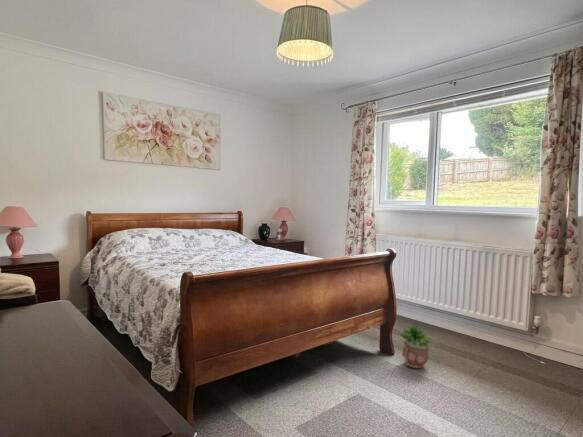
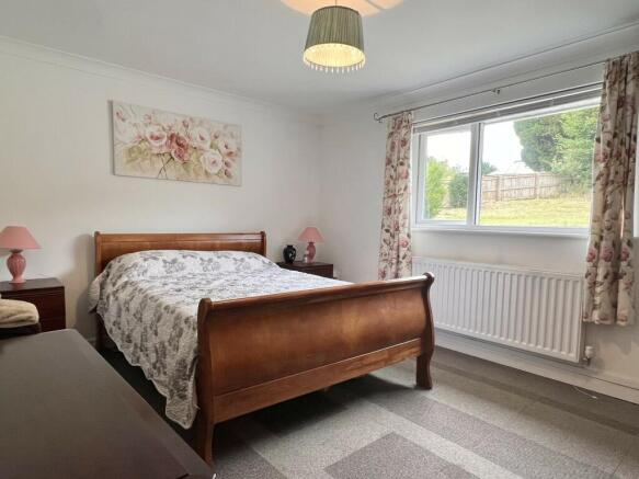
- potted plant [398,322,436,369]
